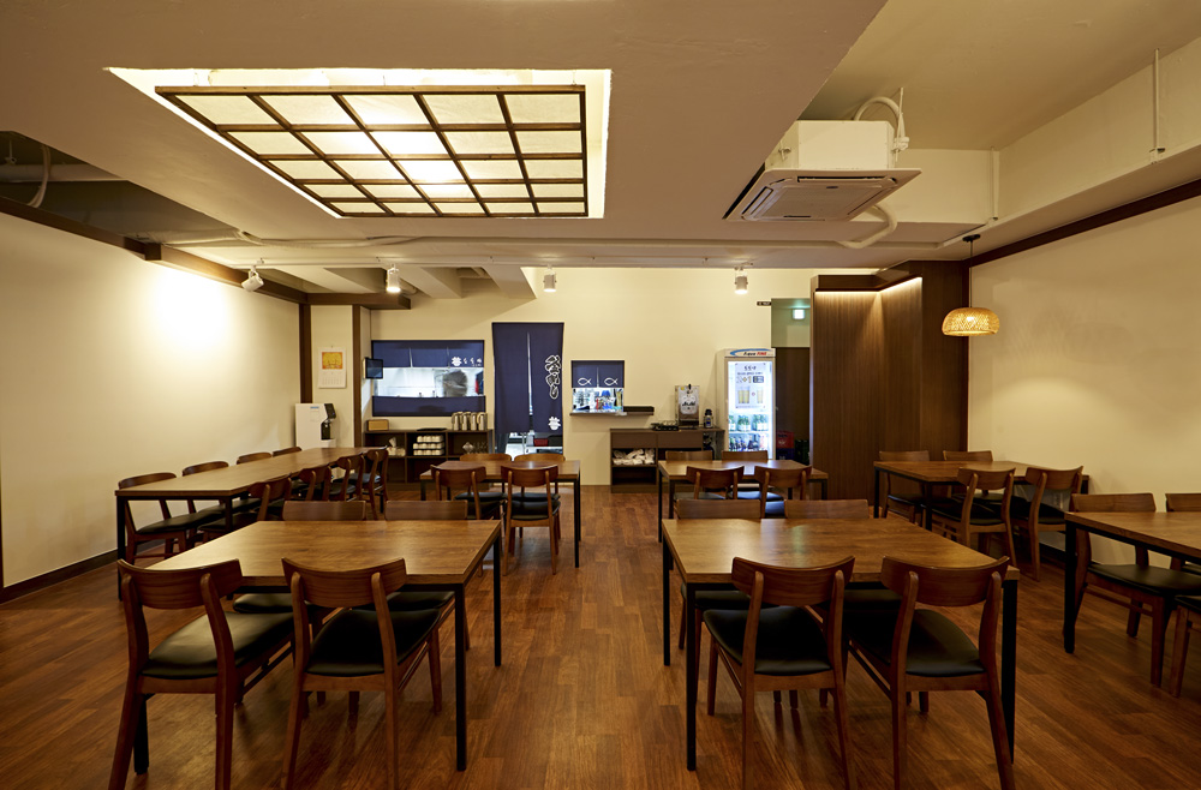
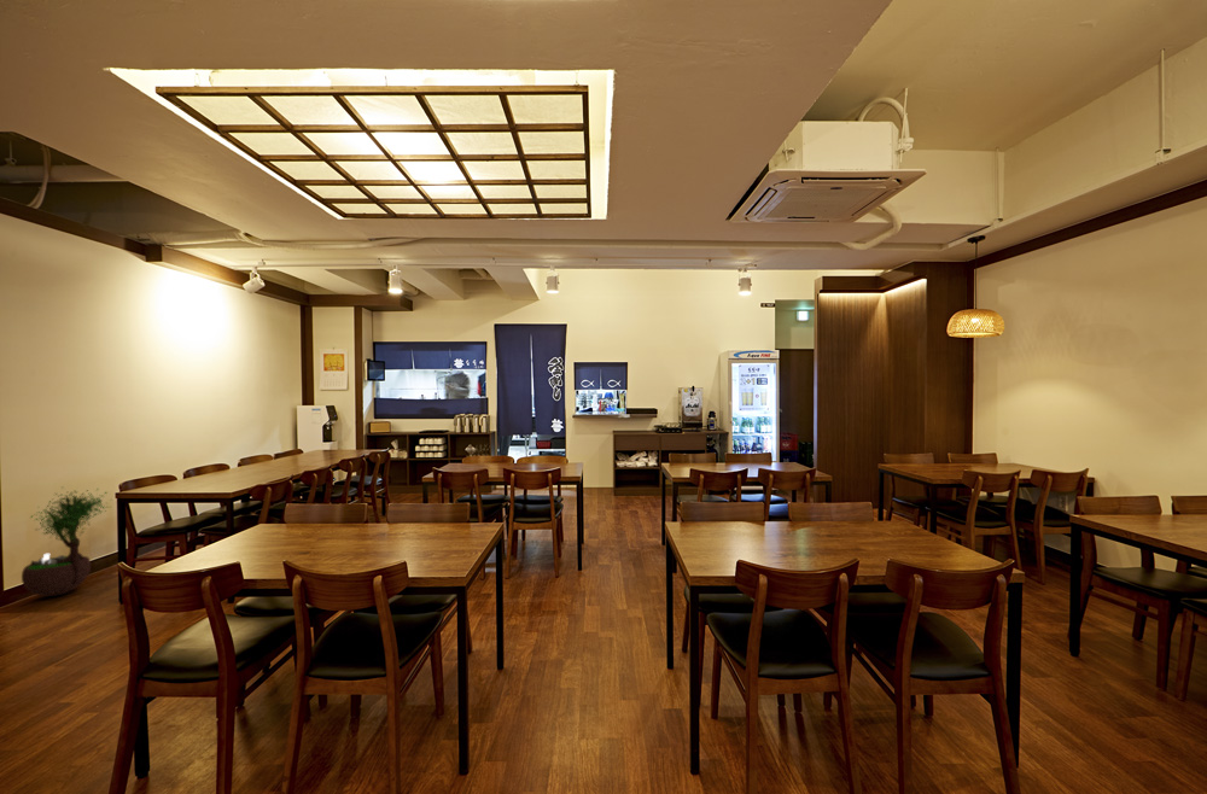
+ potted tree [21,485,113,597]
